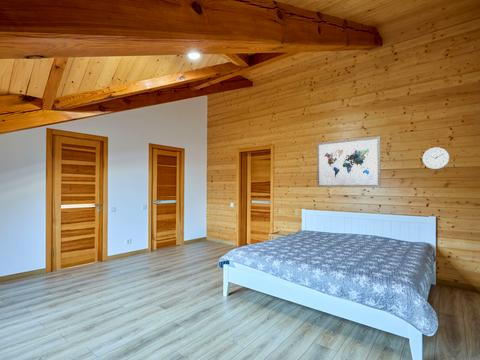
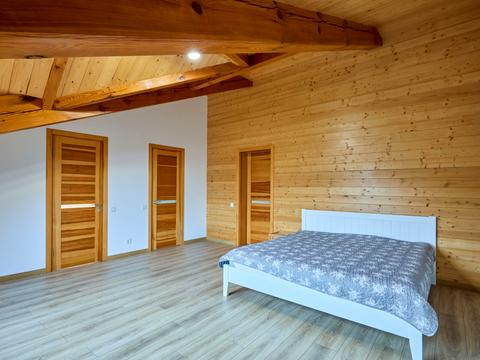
- wall clock [421,146,450,170]
- wall art [316,135,382,188]
